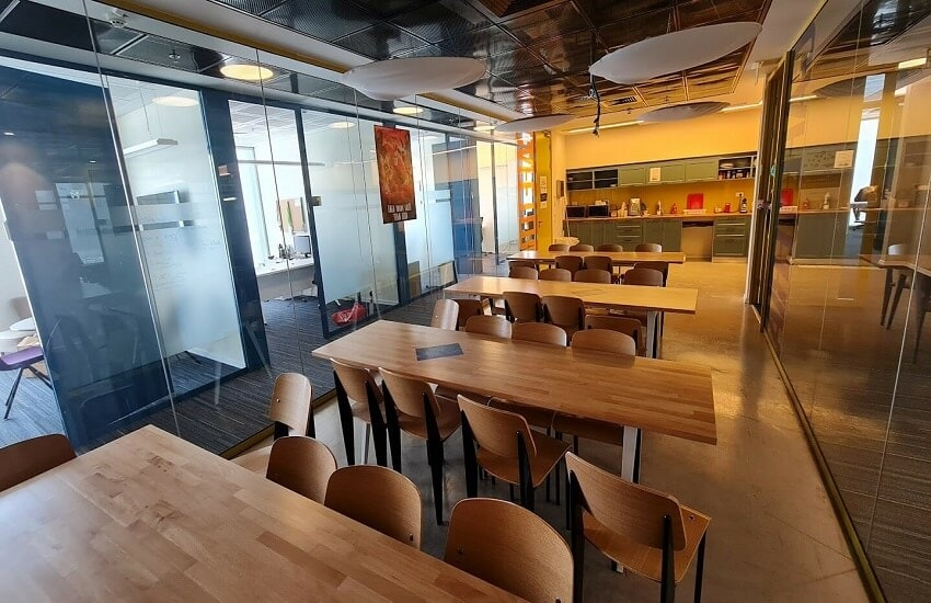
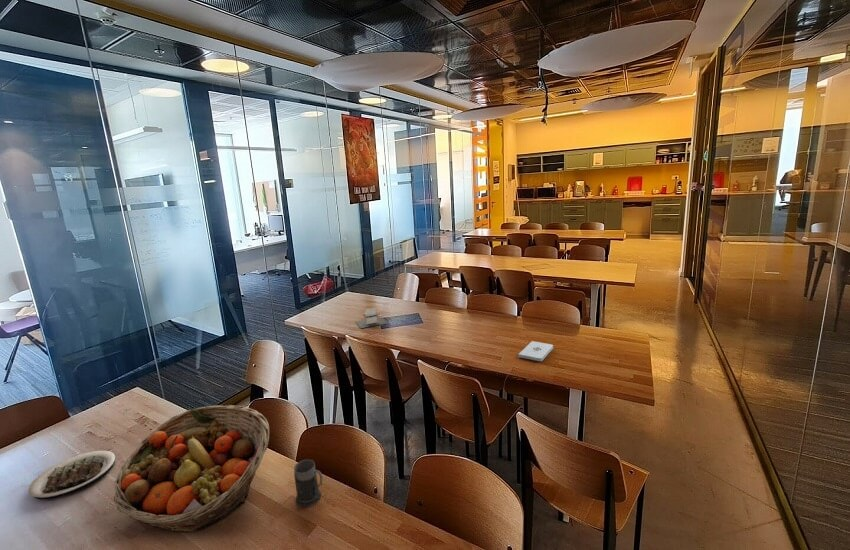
+ fruit basket [113,404,270,533]
+ mug [293,458,324,508]
+ notepad [517,340,554,362]
+ napkin holder [355,307,388,329]
+ plate [28,450,116,500]
